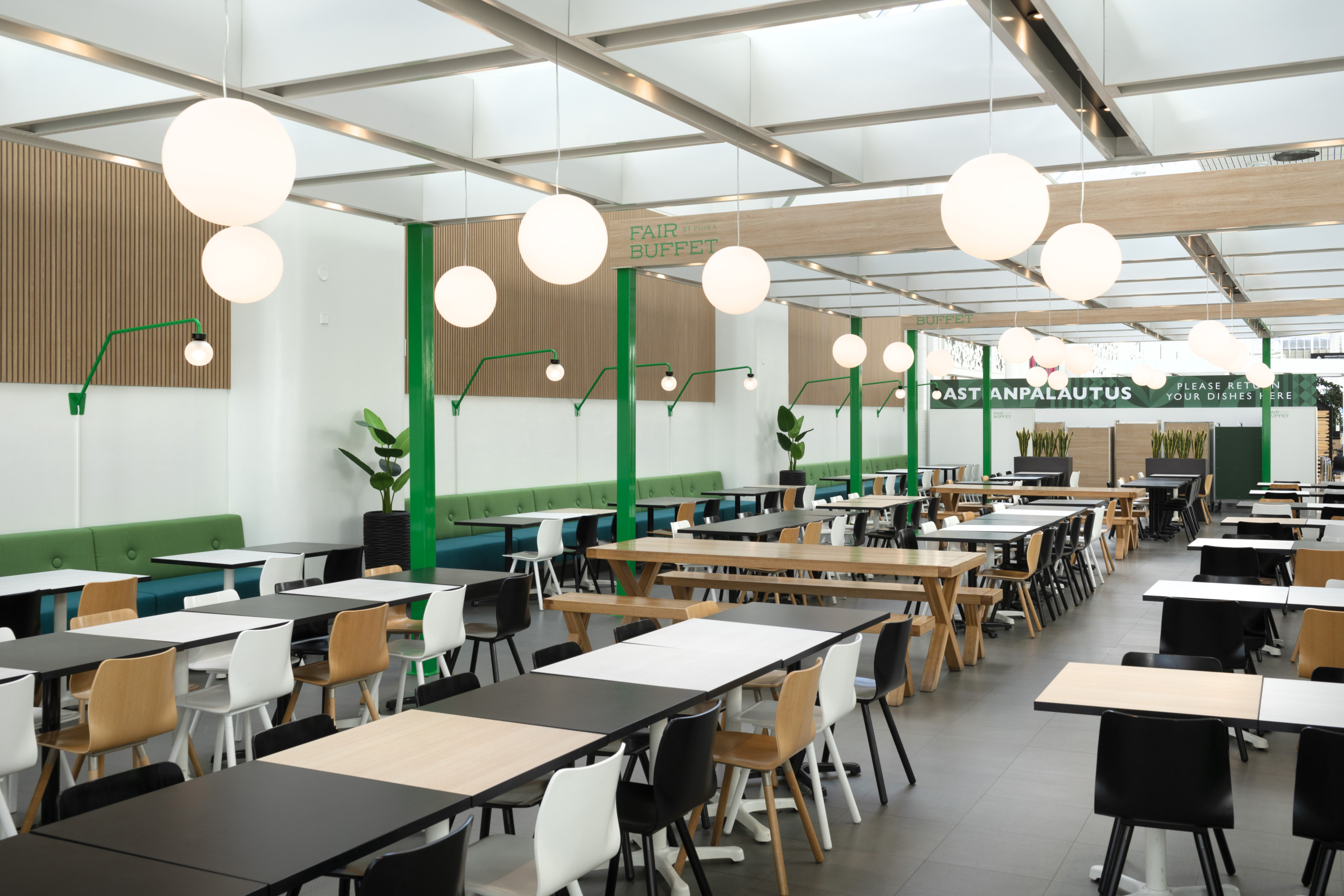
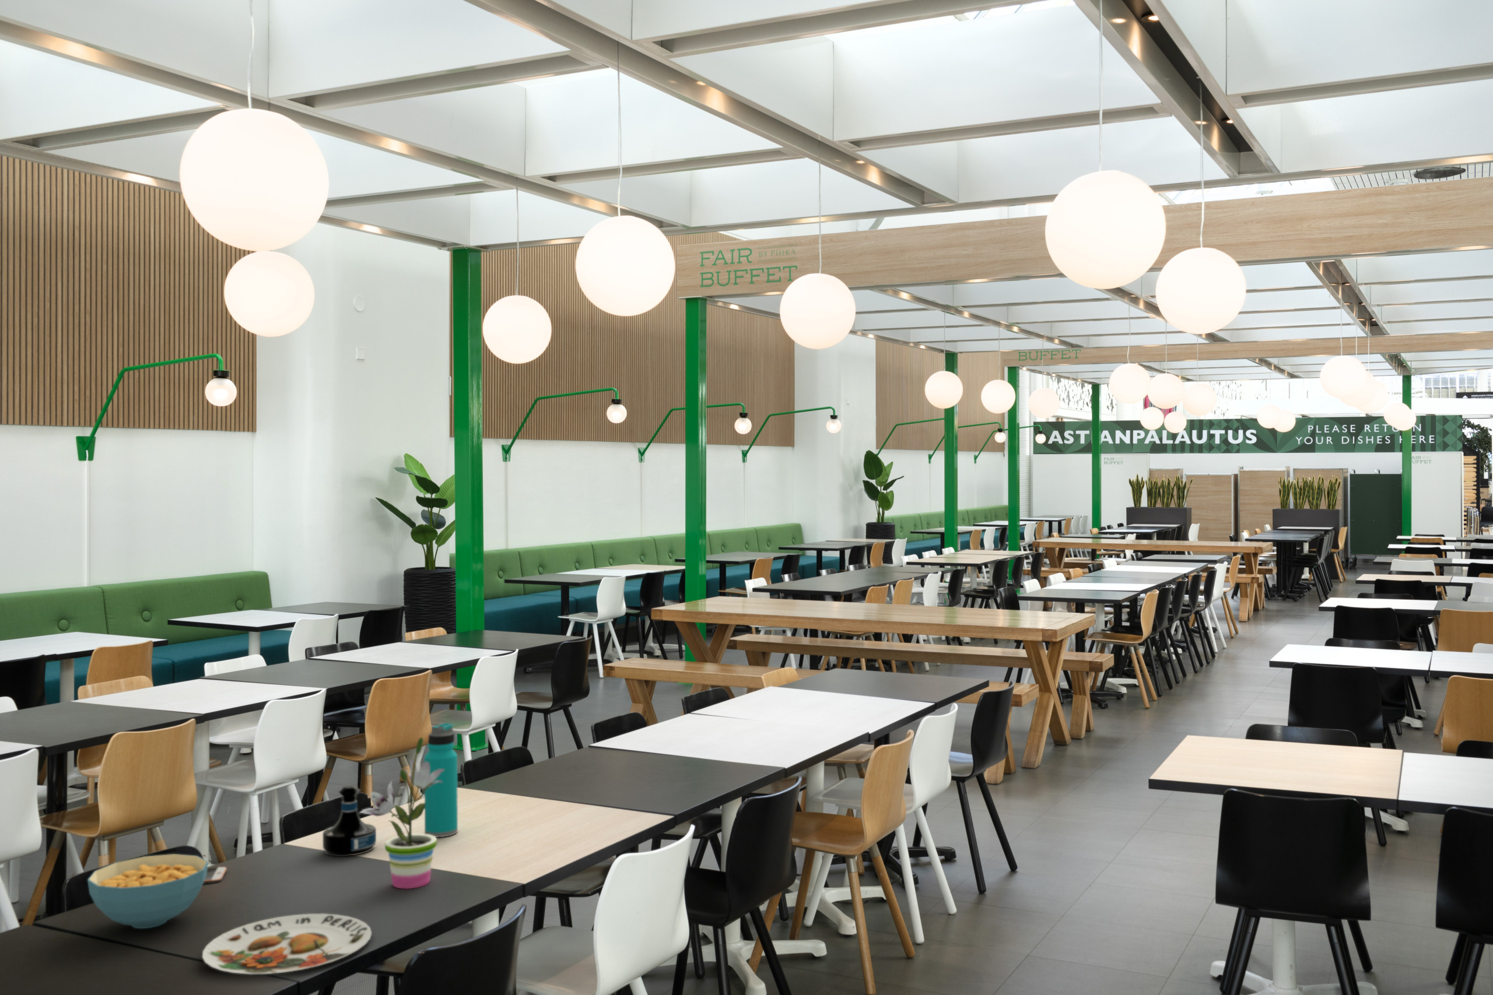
+ cereal bowl [87,853,209,929]
+ plate [202,913,372,975]
+ potted plant [359,736,444,890]
+ smartphone [203,866,228,885]
+ tequila bottle [322,785,377,857]
+ water bottle [423,722,459,837]
